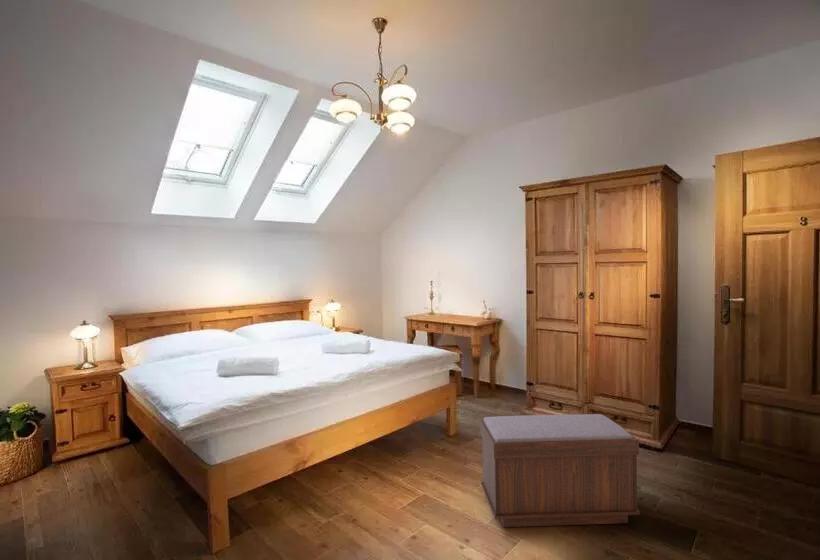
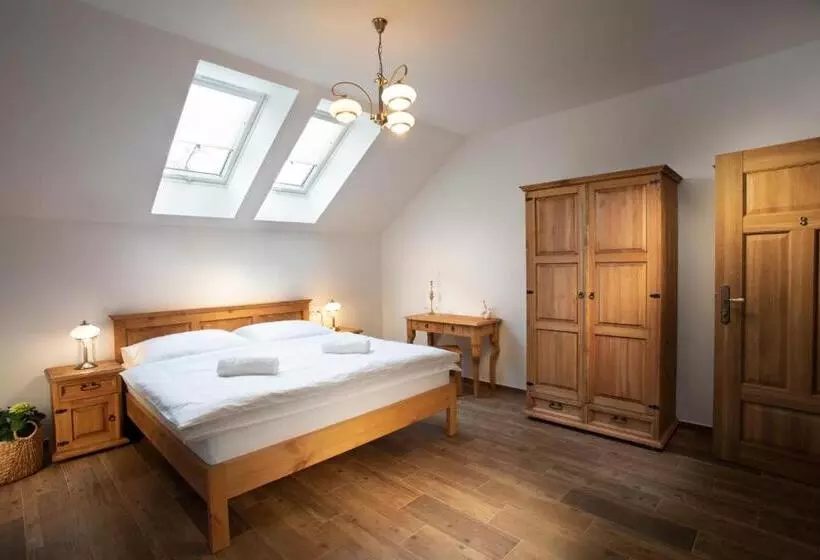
- bench [479,413,641,528]
